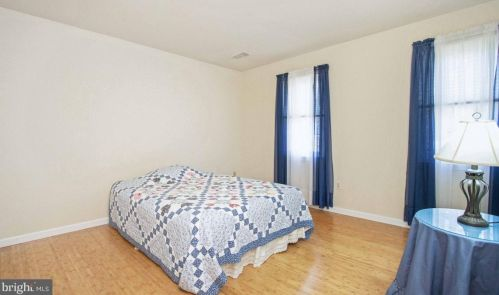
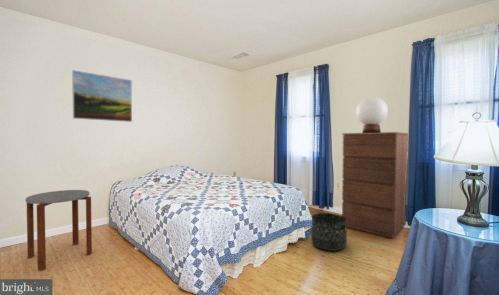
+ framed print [71,69,133,123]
+ dresser [341,131,409,239]
+ side table [24,189,93,271]
+ table lamp [355,96,389,133]
+ basket [310,212,348,252]
